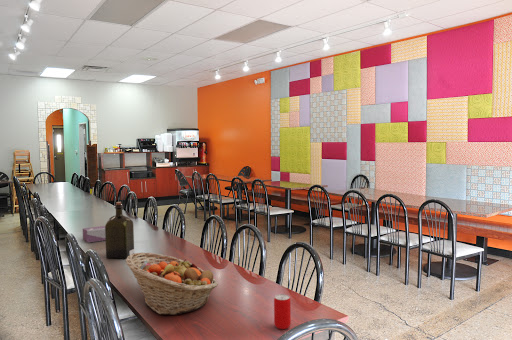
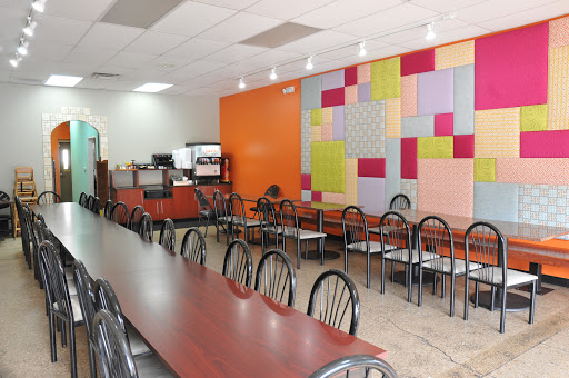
- tissue box [82,225,105,244]
- liquor [104,201,135,260]
- beverage can [273,293,292,330]
- fruit basket [125,252,219,316]
